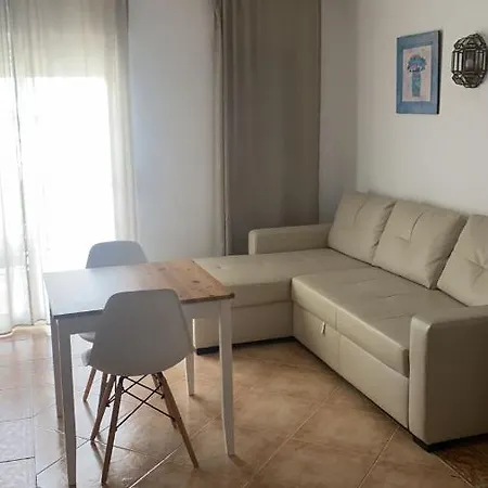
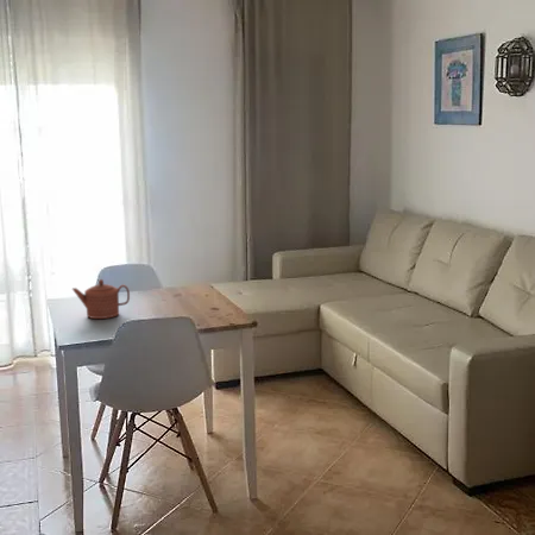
+ teapot [71,278,131,320]
